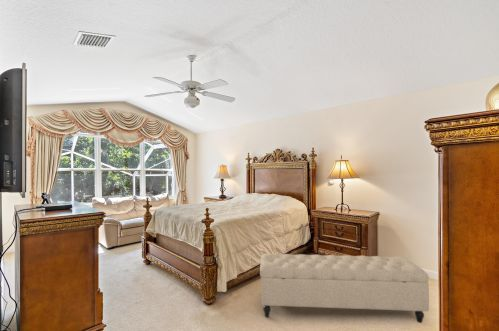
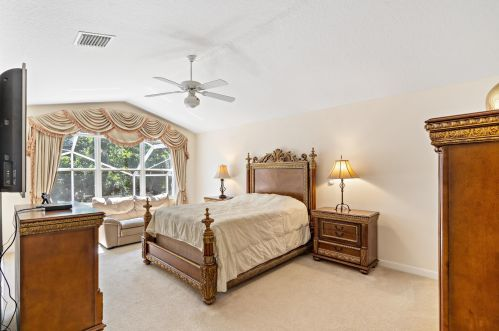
- bench [259,253,430,324]
